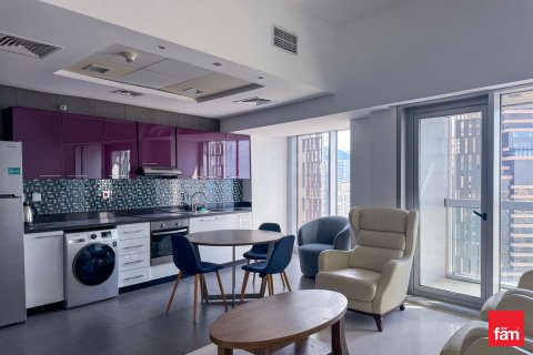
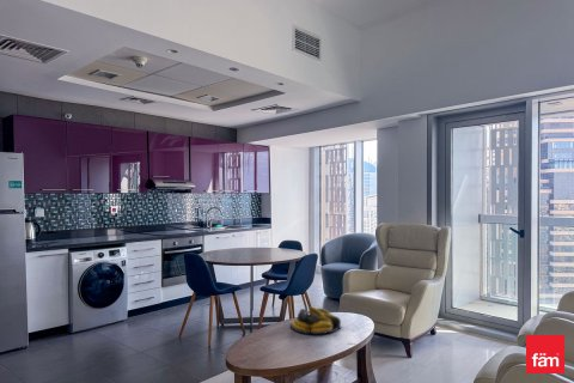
+ fruit bowl [289,305,342,335]
